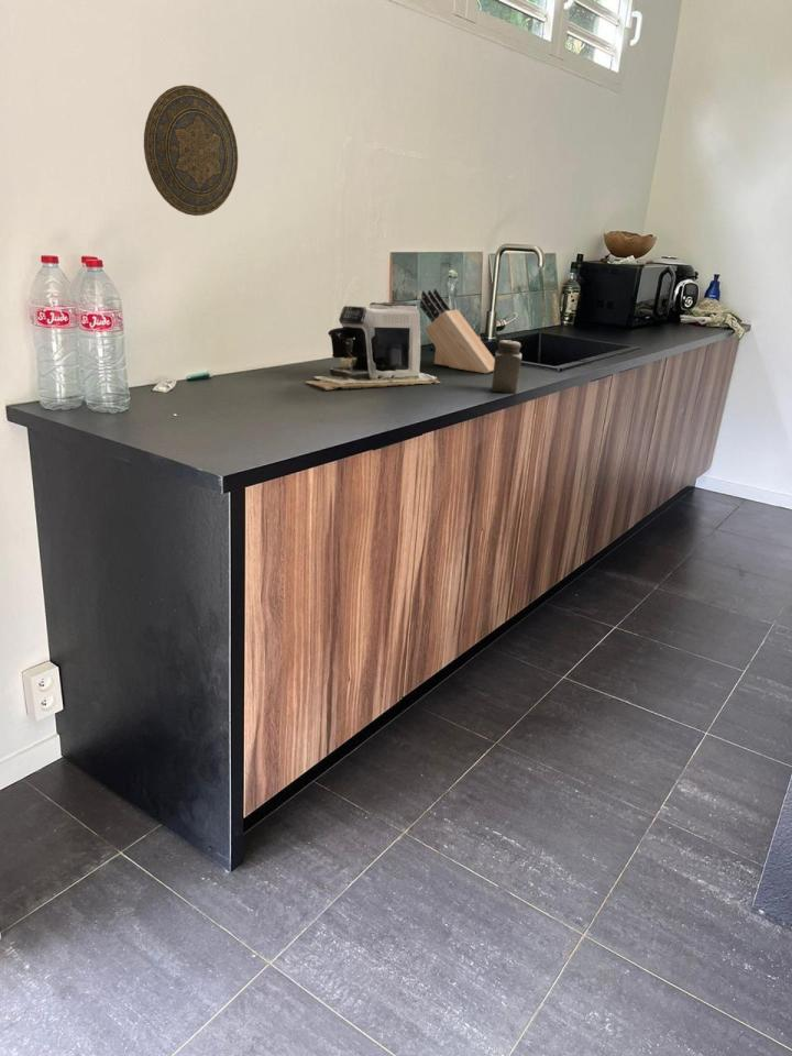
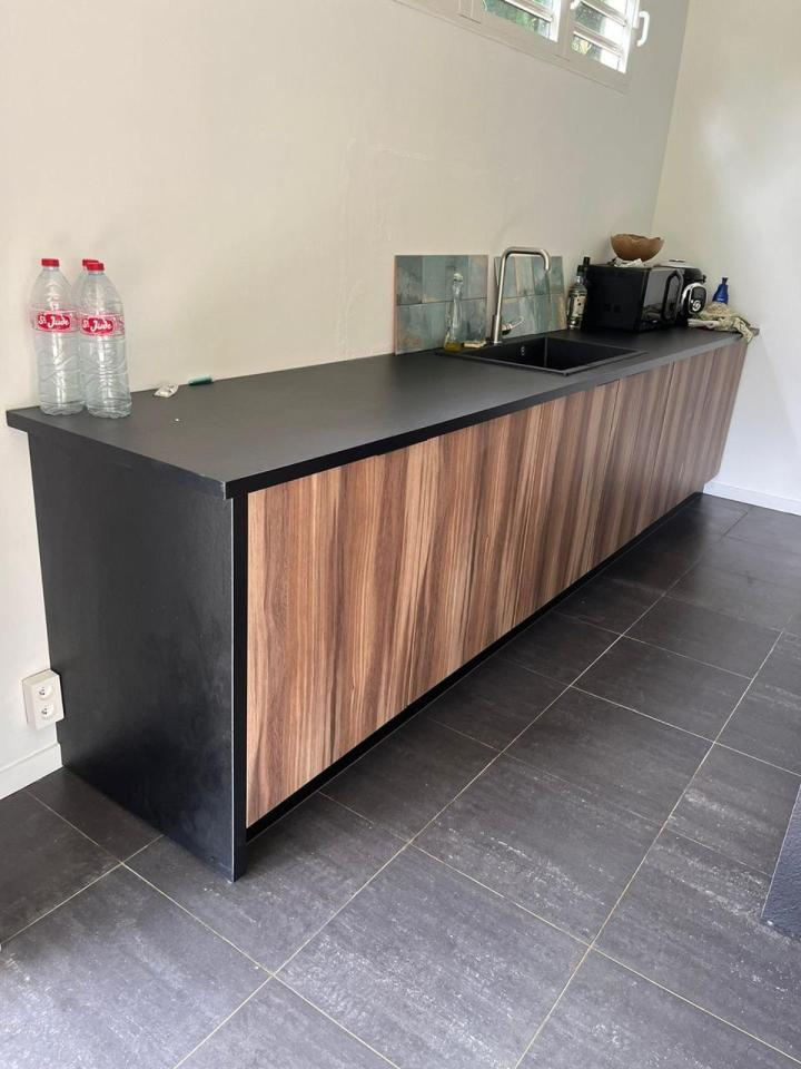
- coffee maker [306,301,442,392]
- decorative plate [143,84,239,217]
- knife block [418,288,495,374]
- salt shaker [491,339,522,395]
